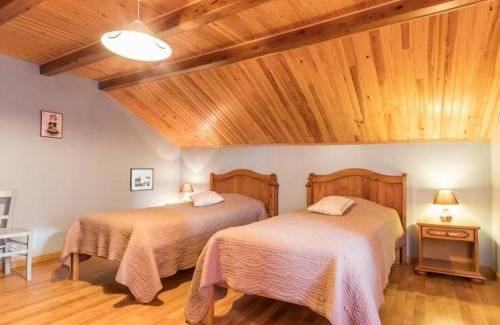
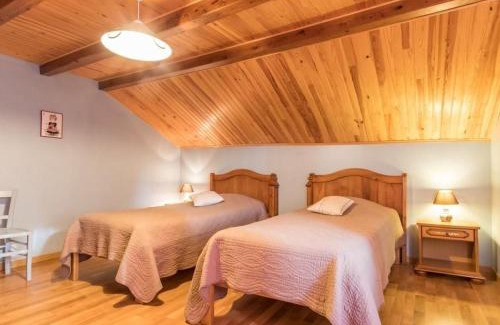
- picture frame [129,167,155,192]
